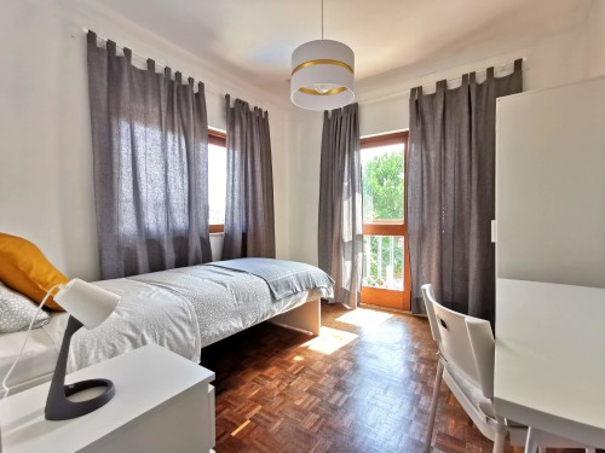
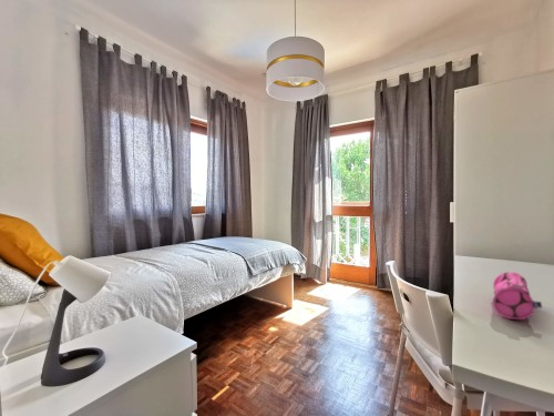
+ pencil case [492,271,543,321]
